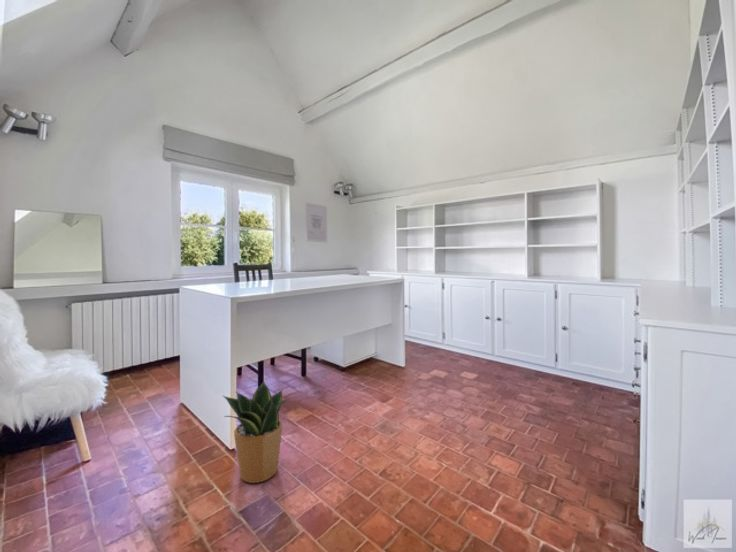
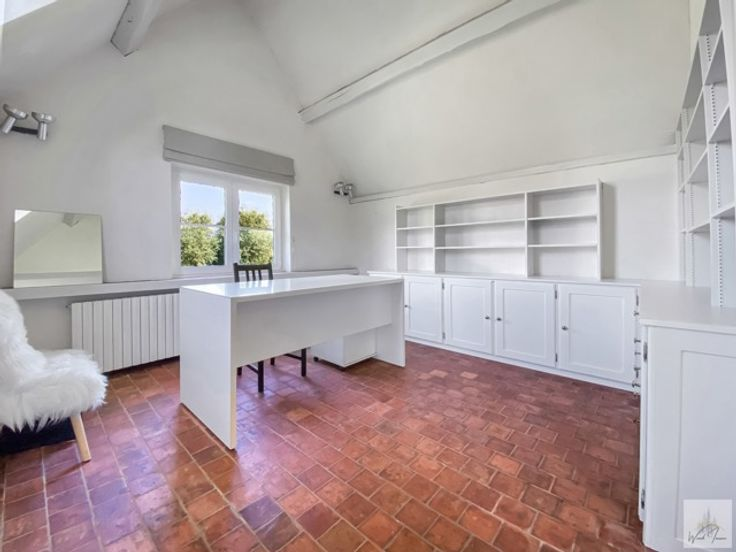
- potted plant [222,380,292,484]
- wall art [304,201,328,244]
